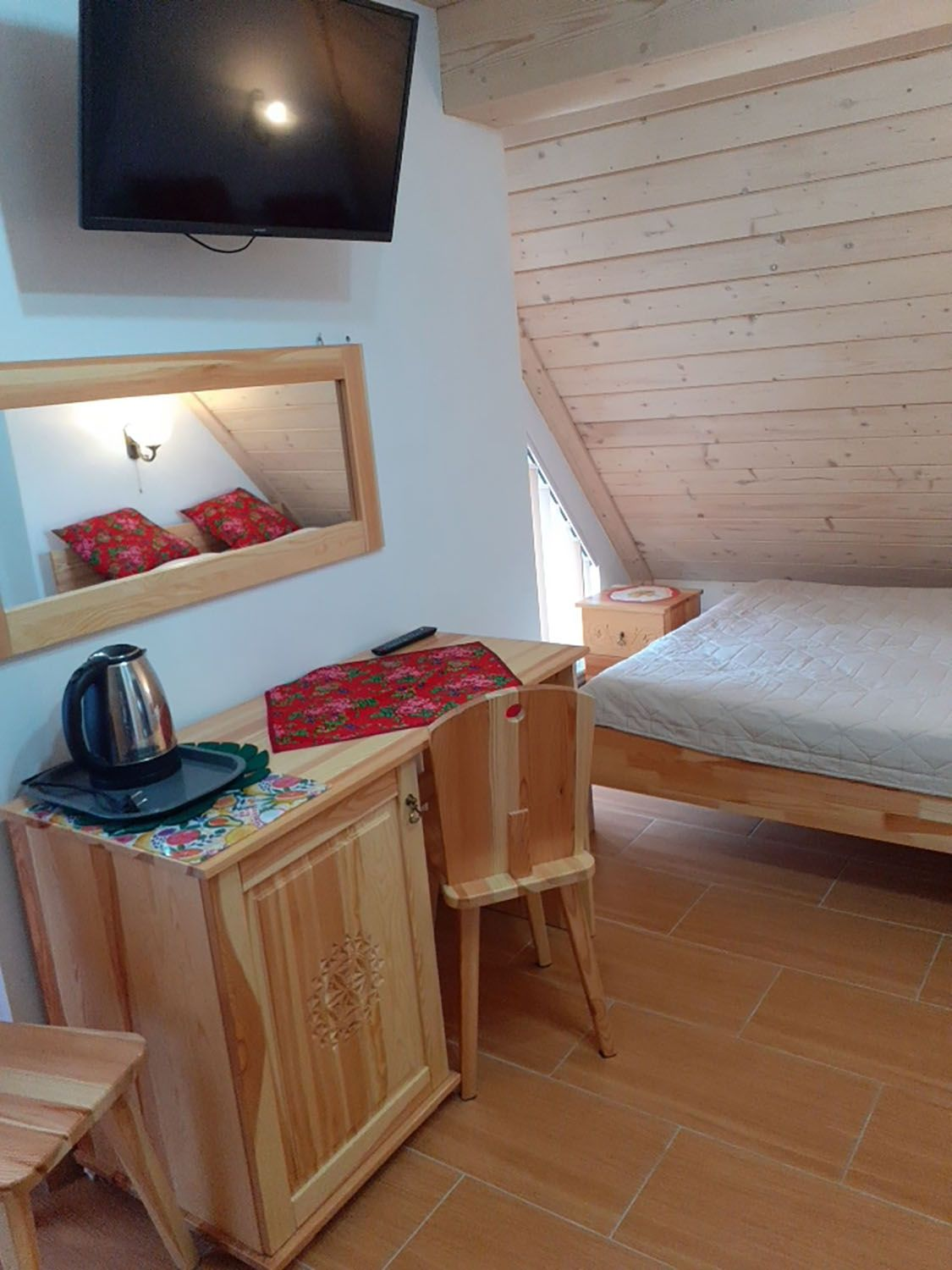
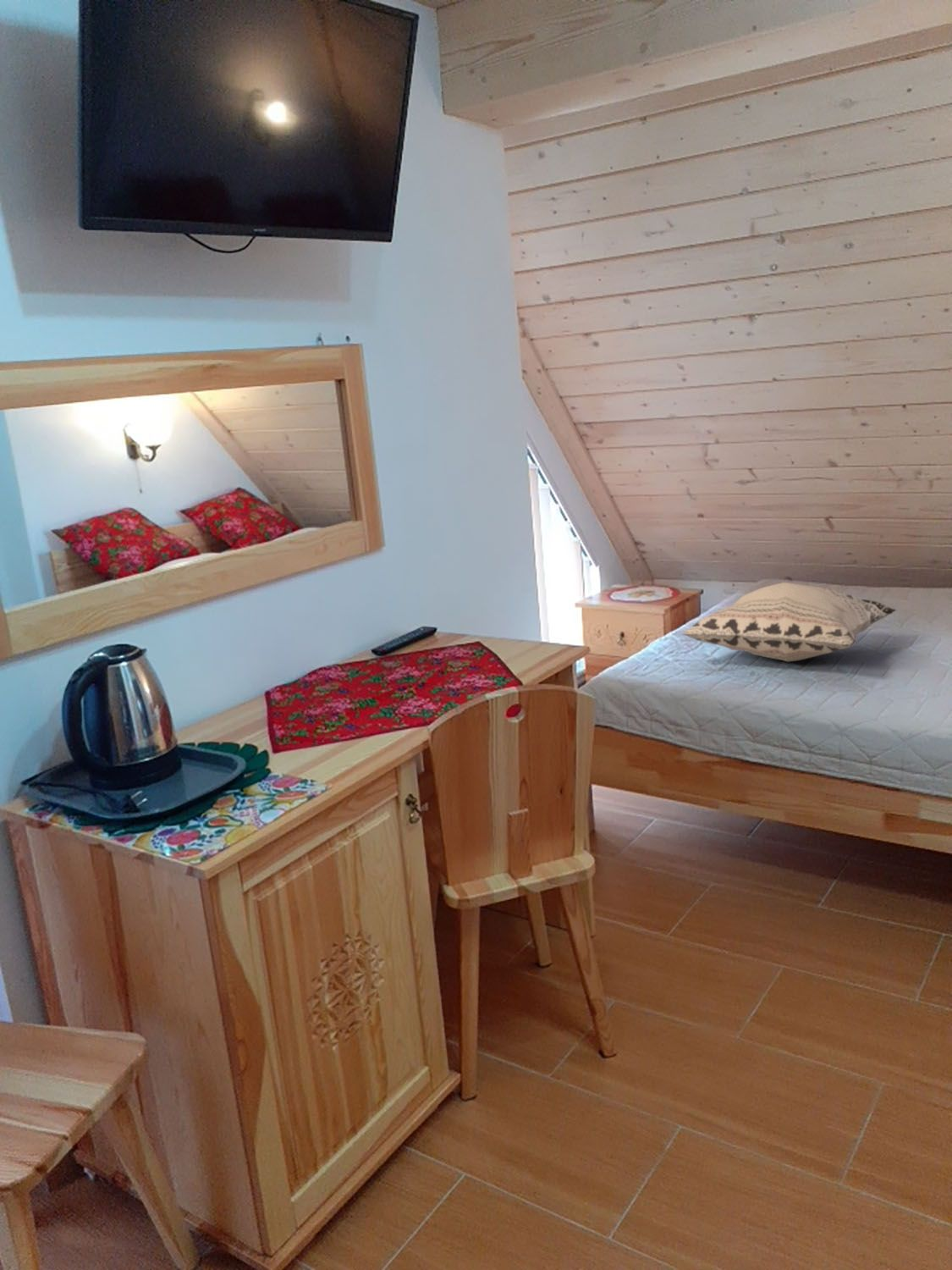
+ decorative pillow [681,582,898,663]
